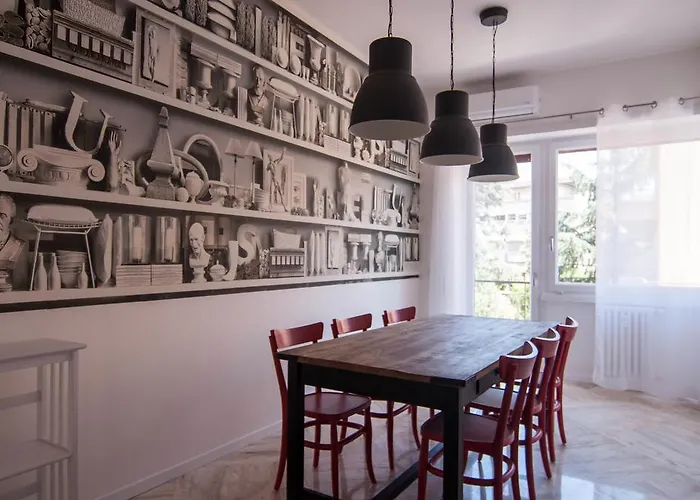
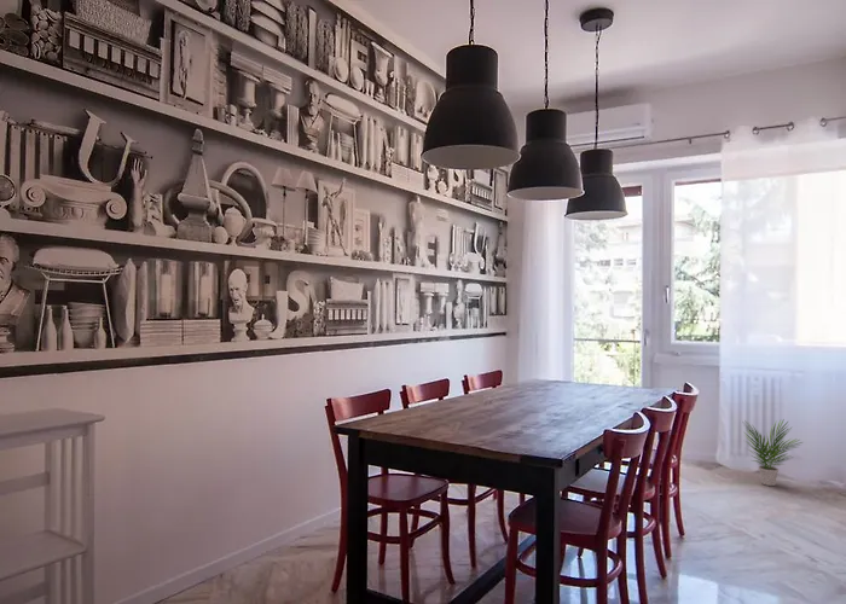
+ potted plant [742,418,804,487]
